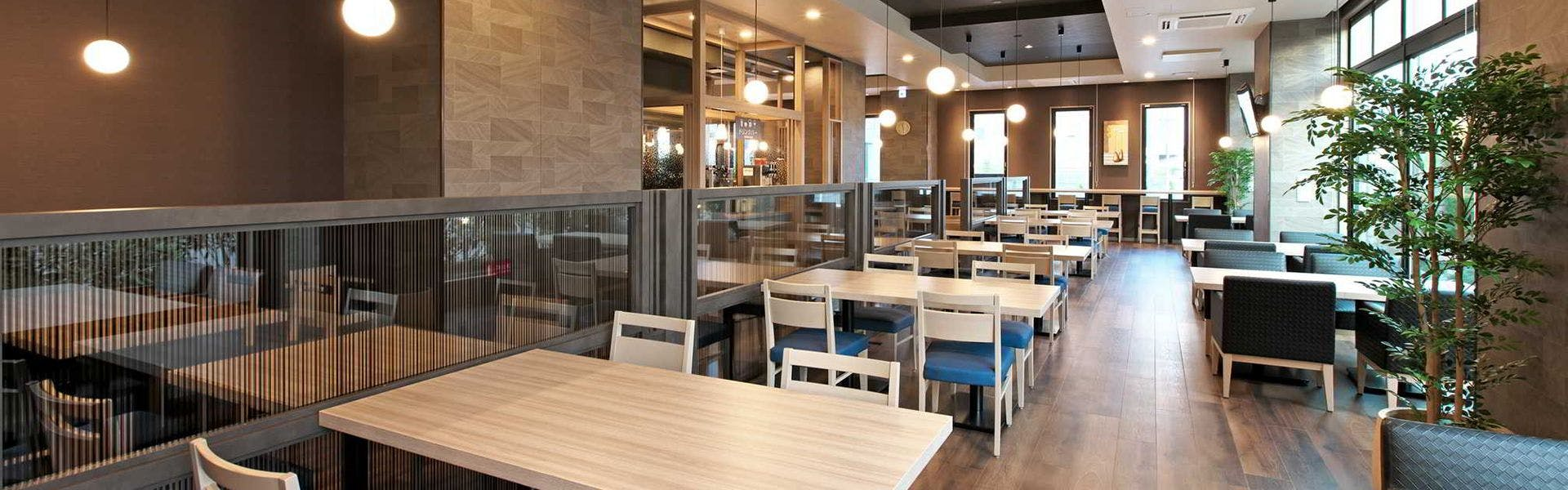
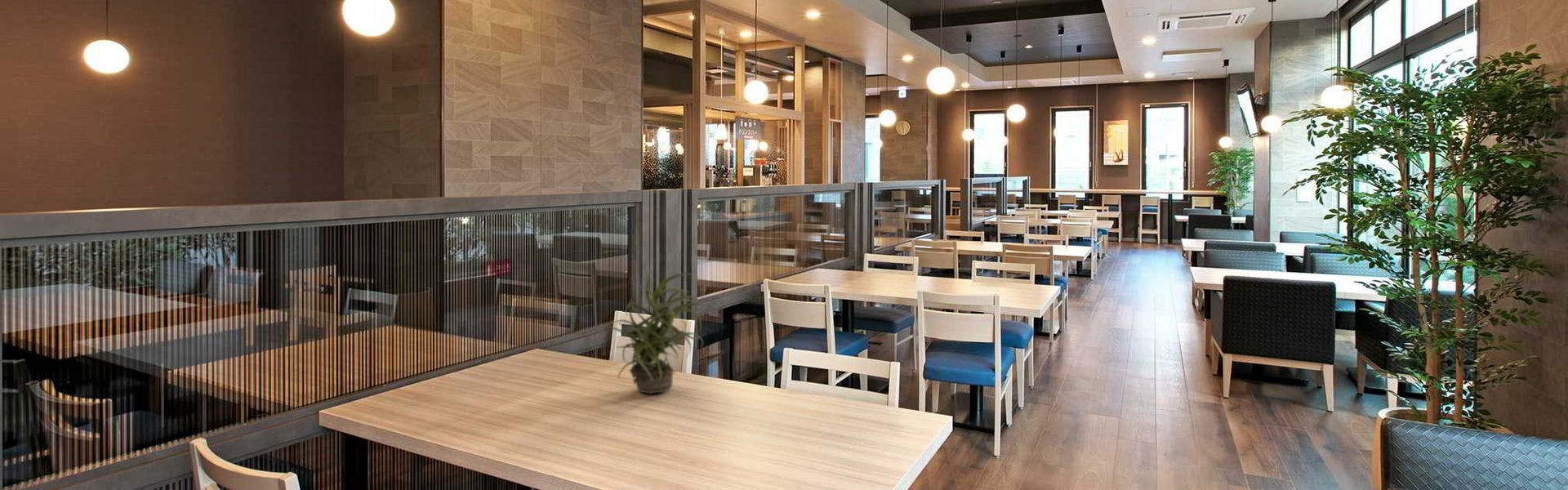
+ potted plant [603,268,707,394]
